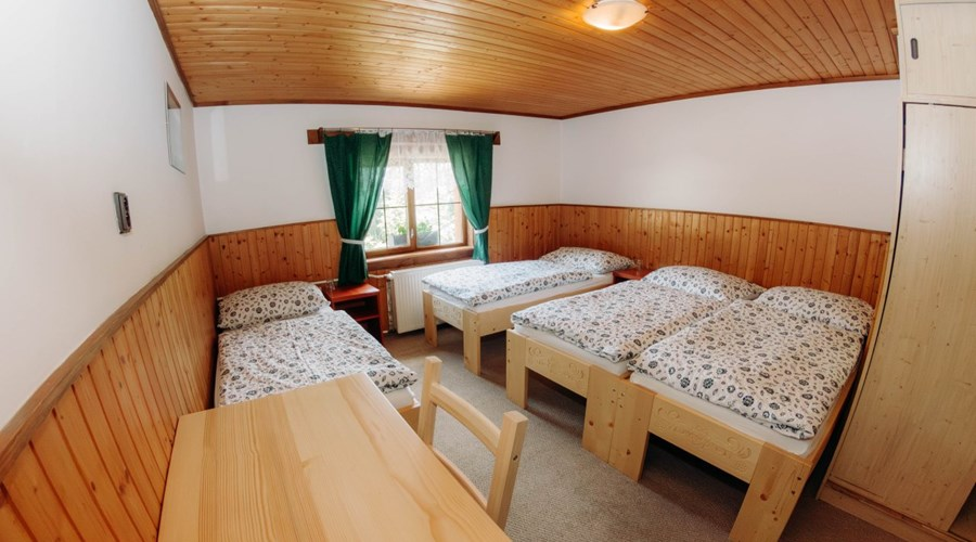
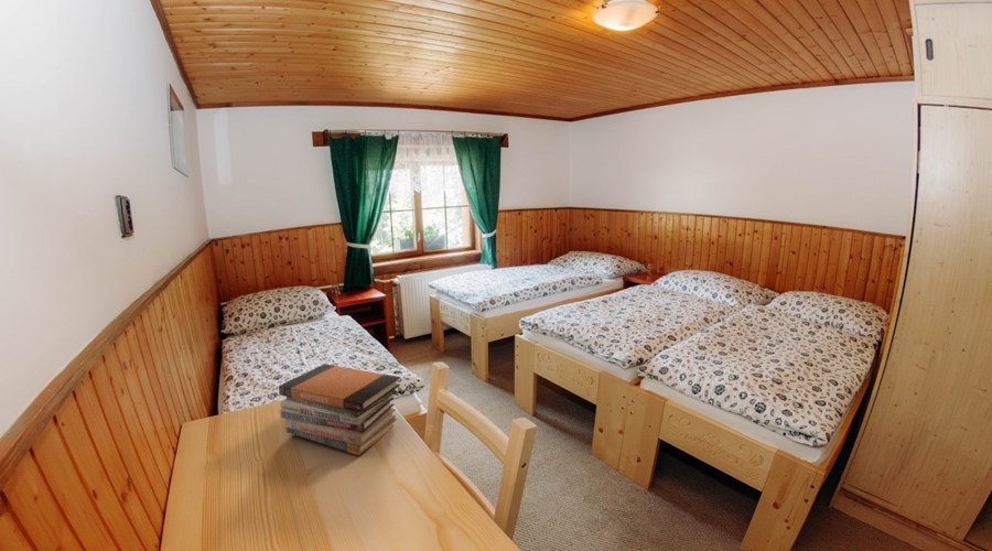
+ book stack [278,363,401,456]
